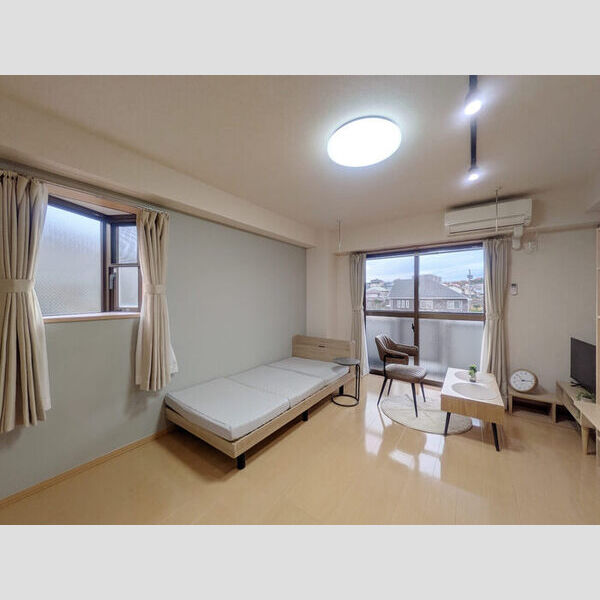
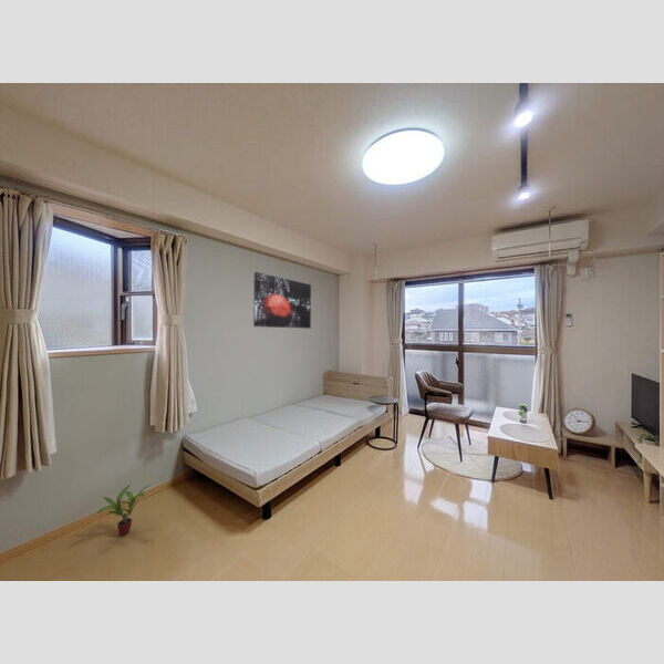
+ potted plant [96,484,152,537]
+ wall art [252,271,312,330]
